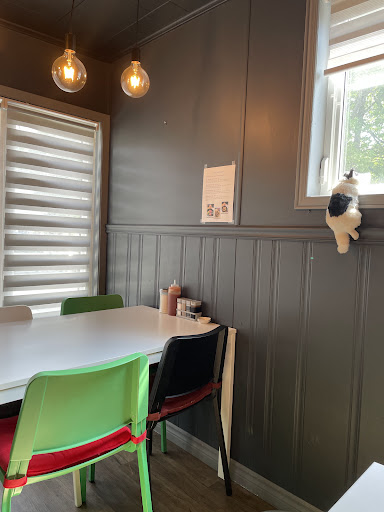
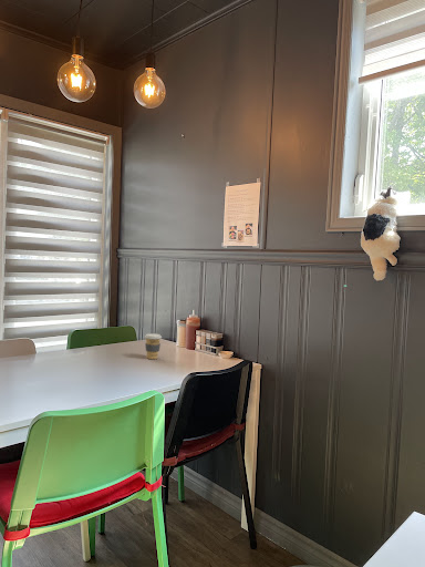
+ coffee cup [143,332,163,360]
